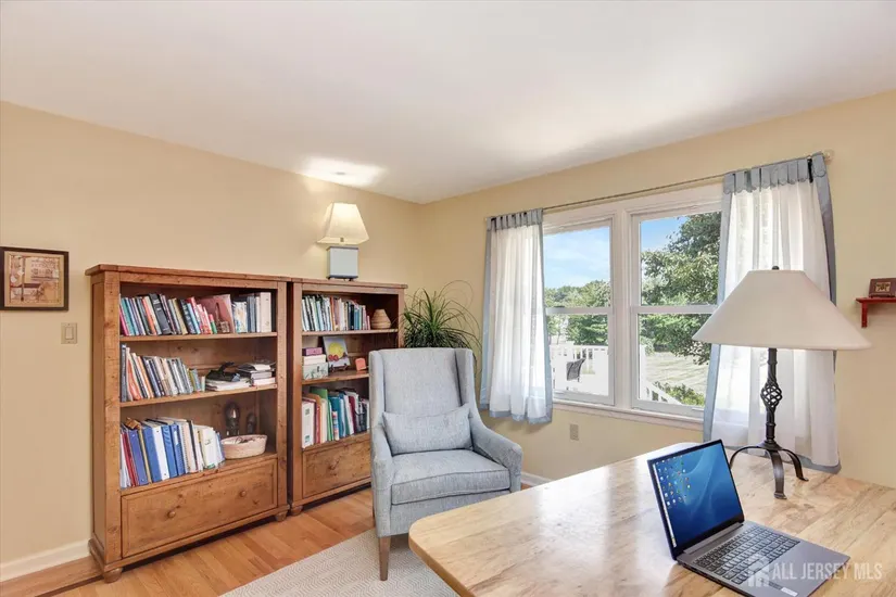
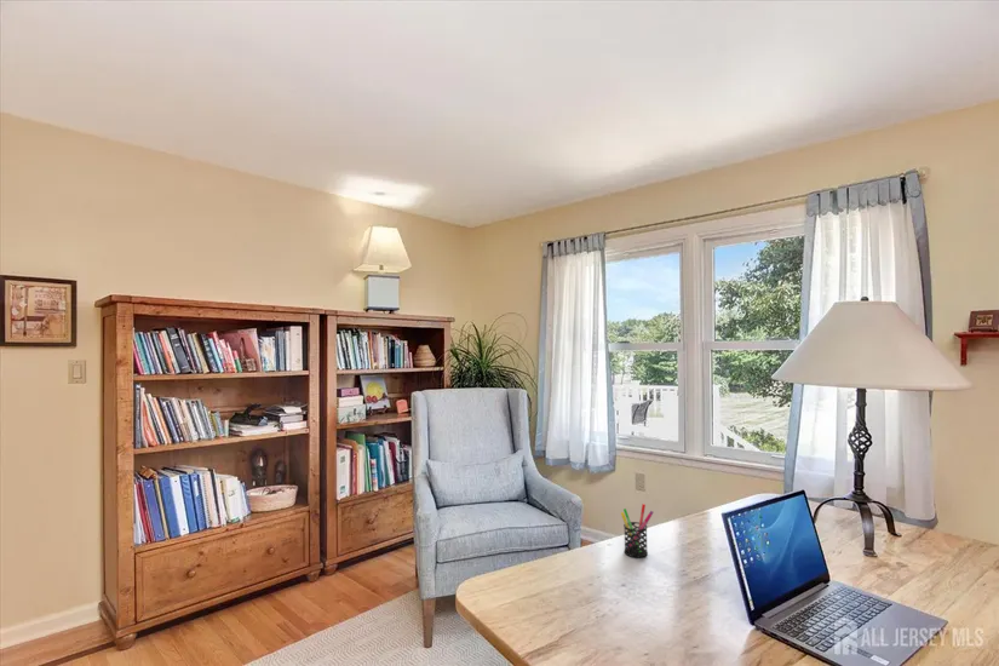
+ pen holder [620,503,654,558]
